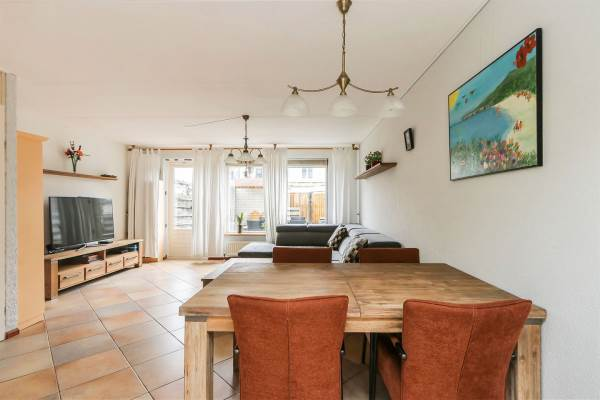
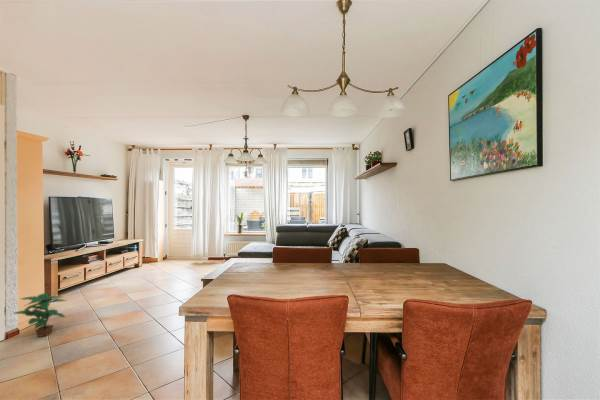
+ potted plant [13,292,68,338]
